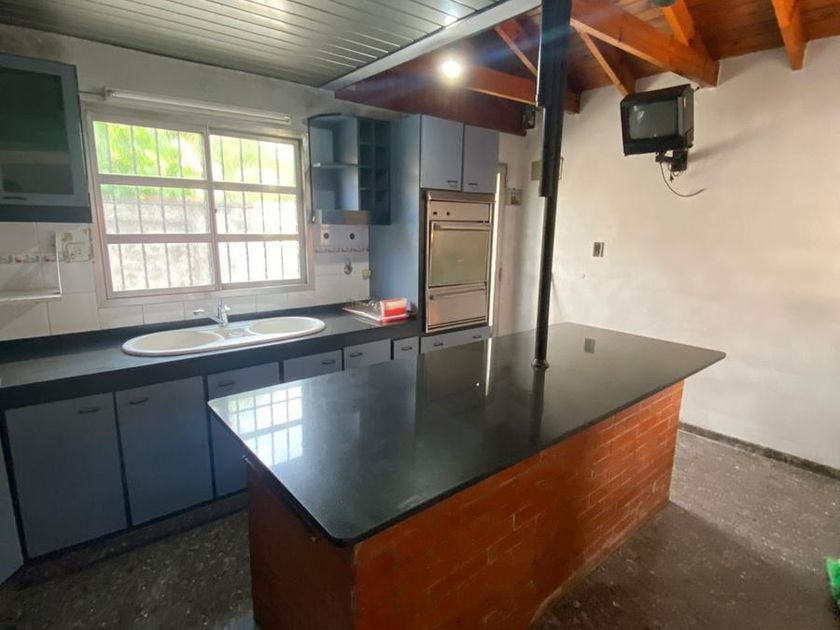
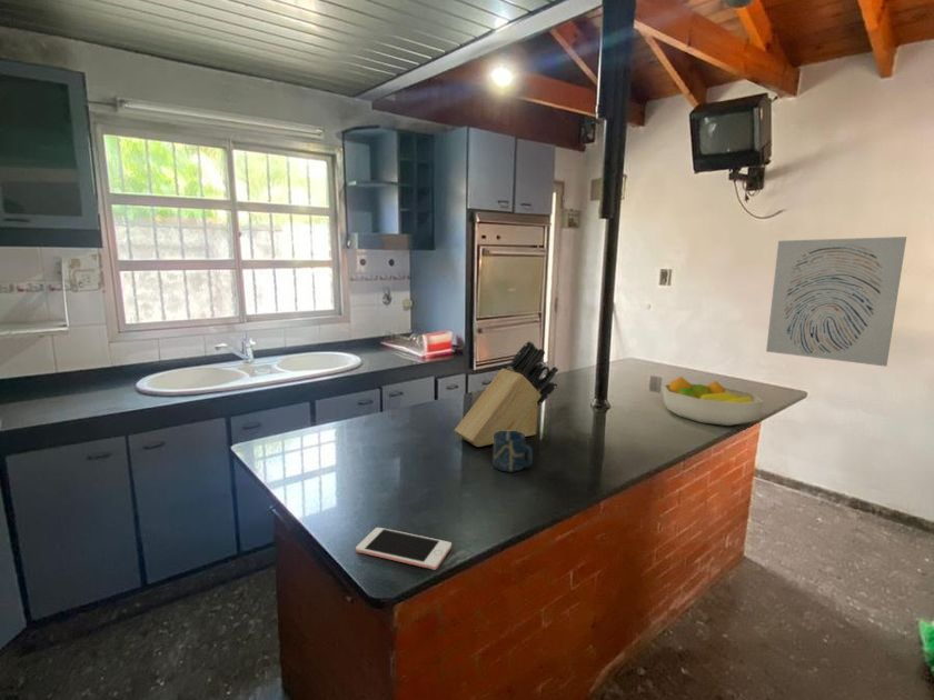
+ cell phone [355,527,453,571]
+ cup [493,431,534,473]
+ fruit bowl [662,376,765,427]
+ knife block [454,340,559,448]
+ wall art [765,236,907,368]
